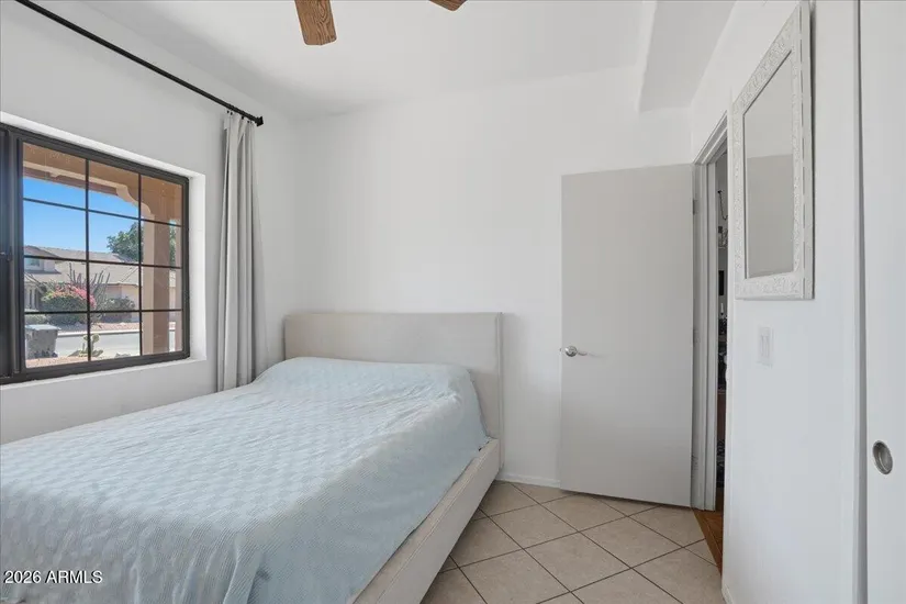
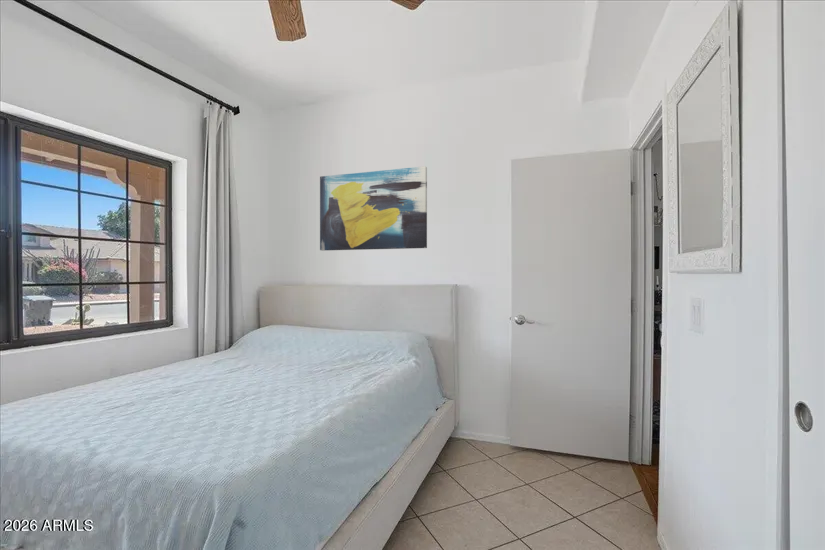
+ wall art [319,165,428,252]
